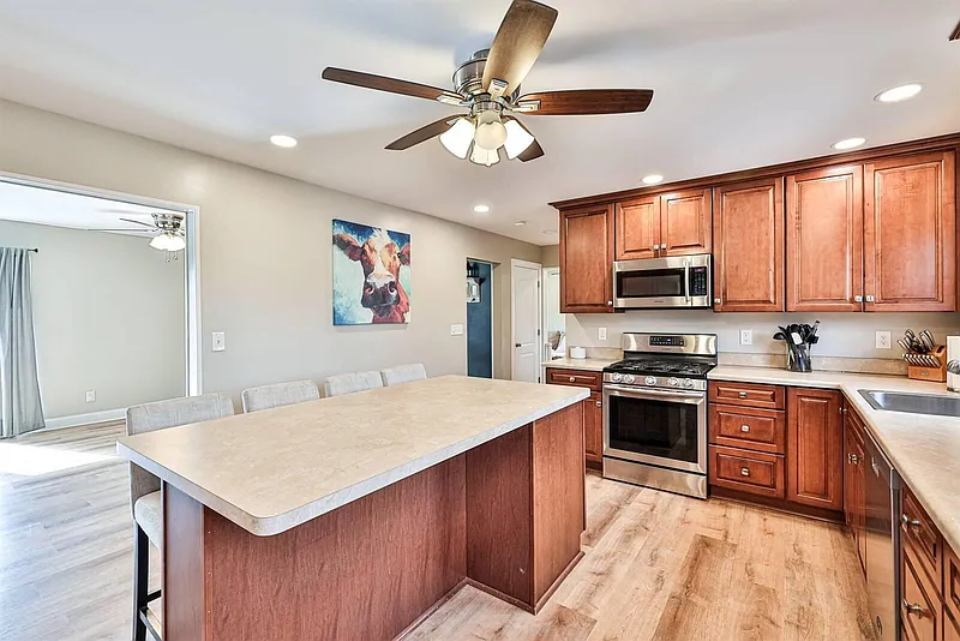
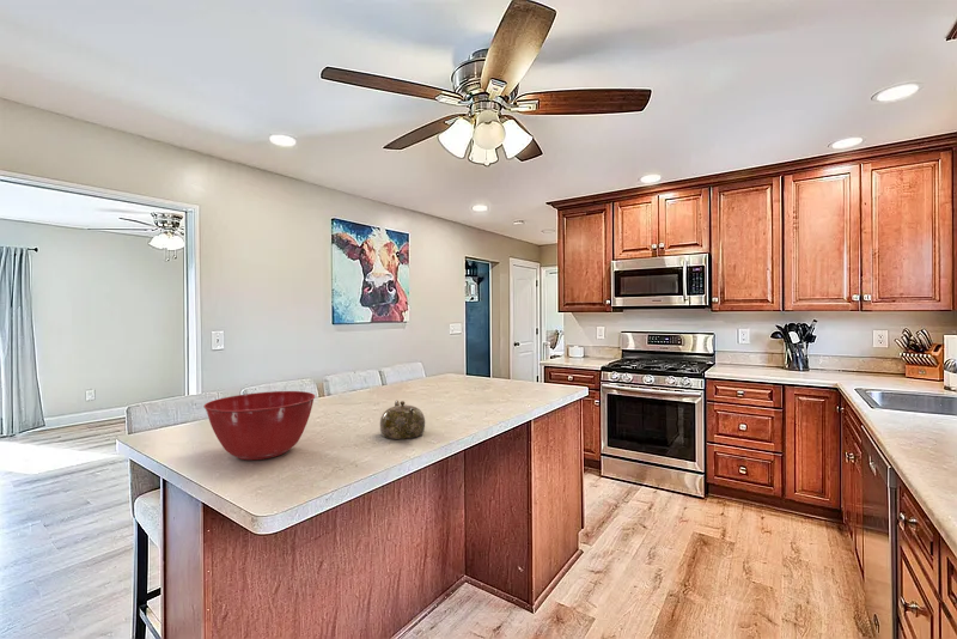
+ teapot [379,400,426,440]
+ mixing bowl [202,390,316,461]
